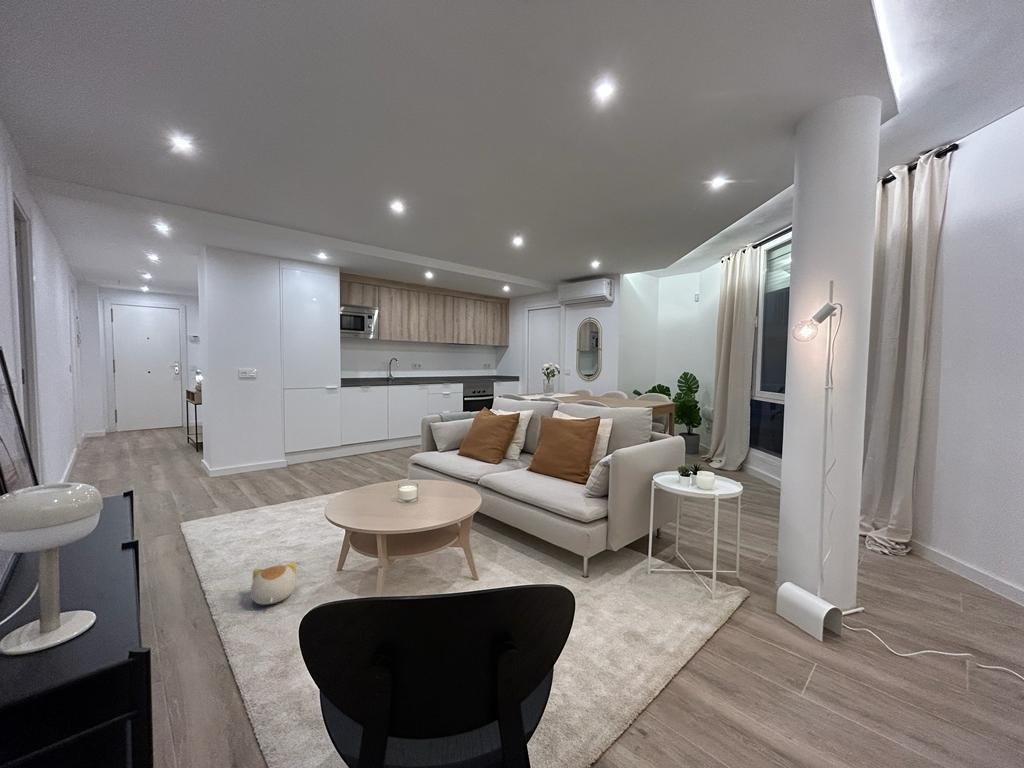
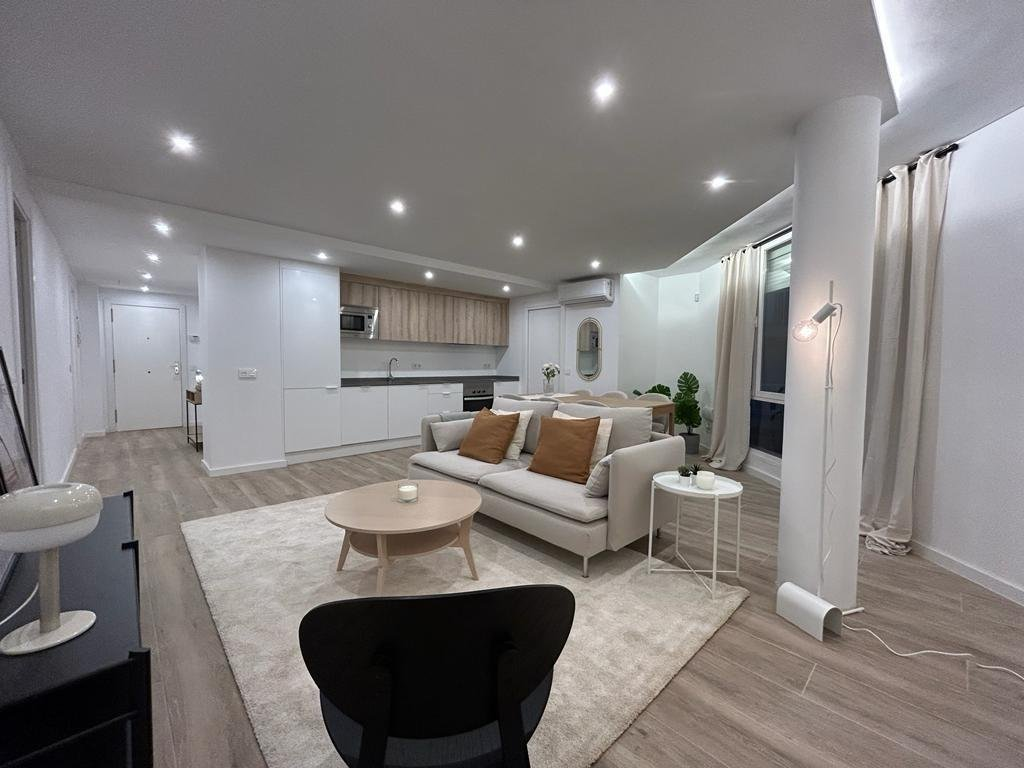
- plush toy [250,561,298,605]
